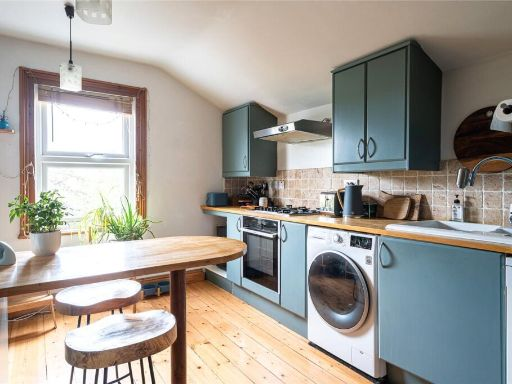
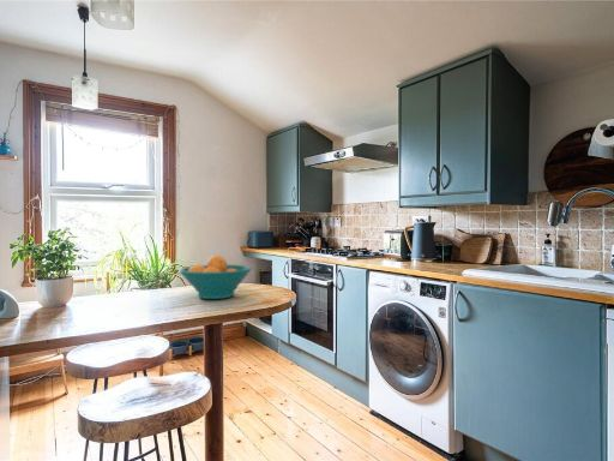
+ fruit bowl [177,255,253,300]
